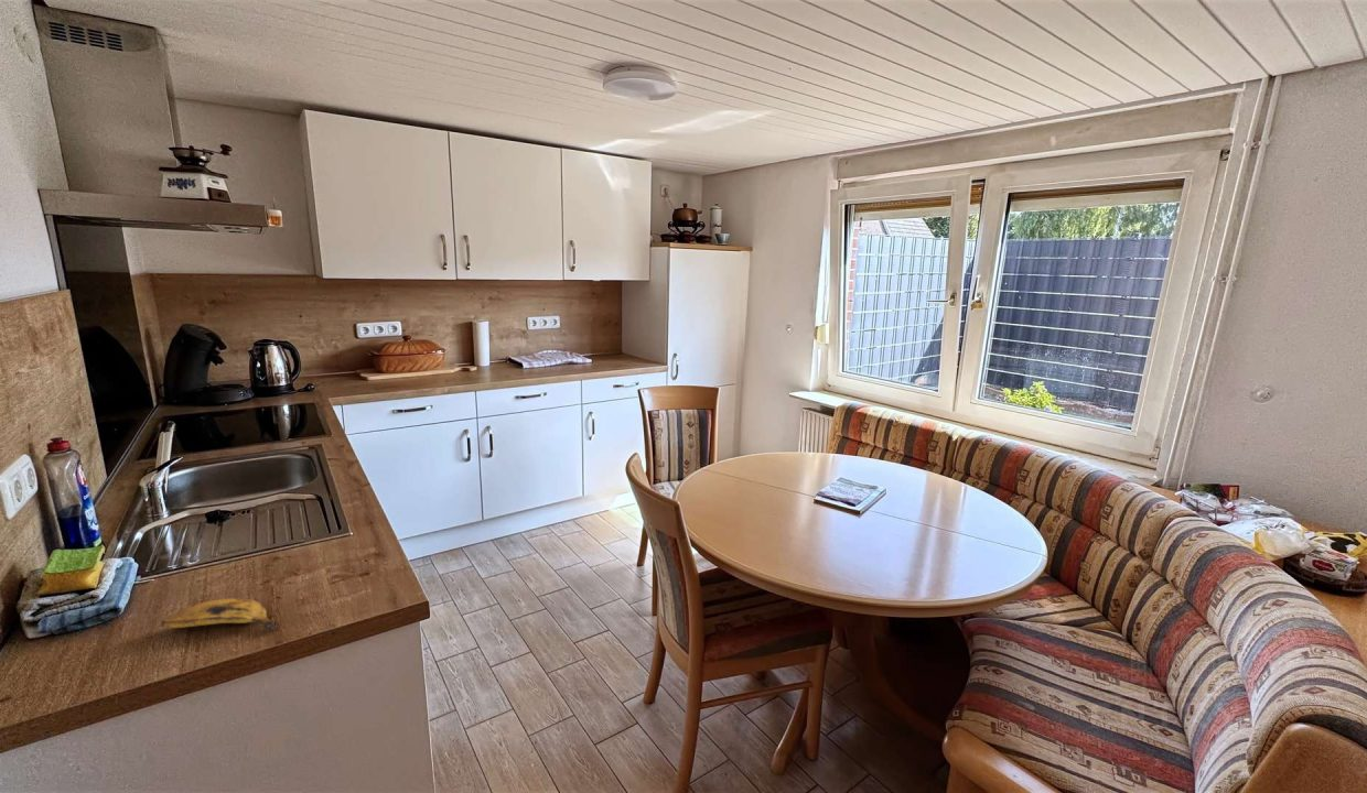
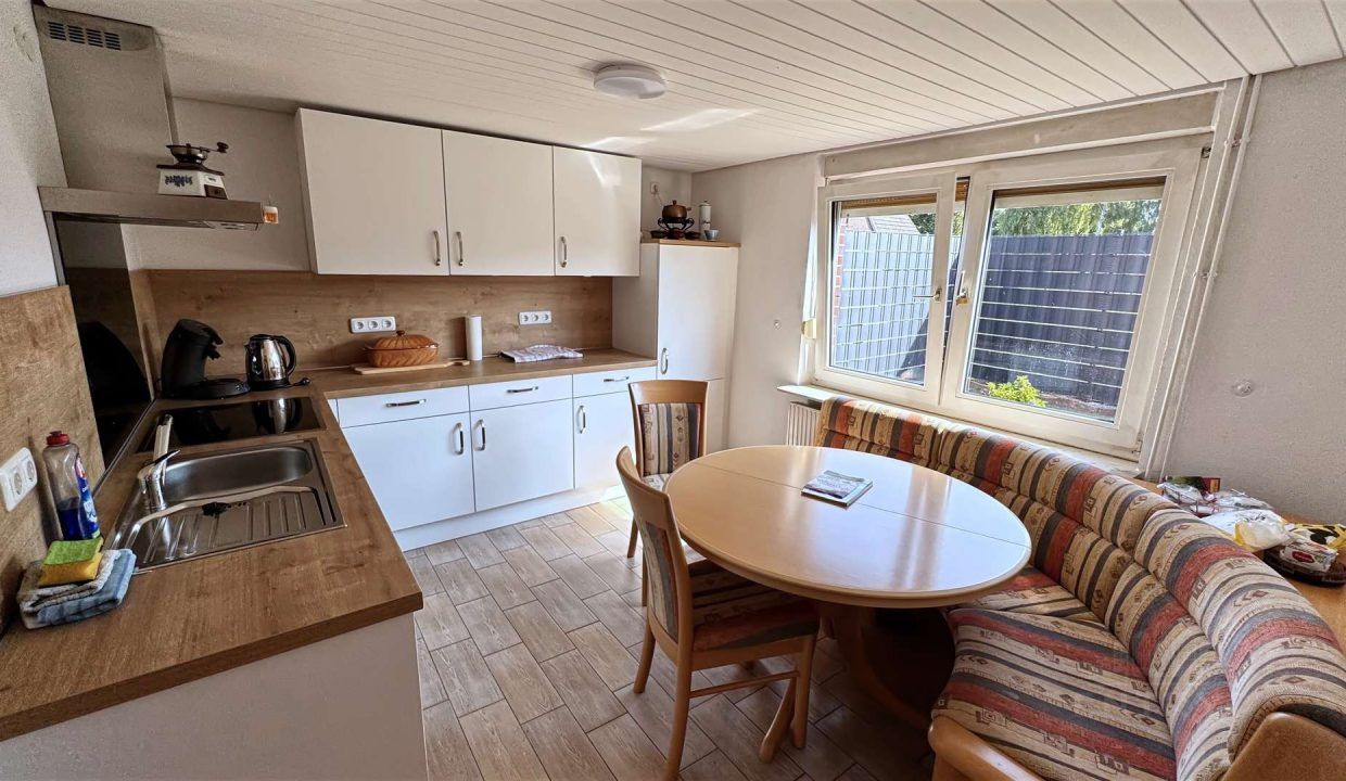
- banana [160,597,277,631]
